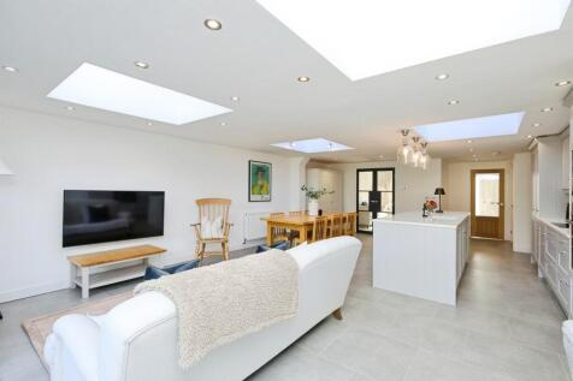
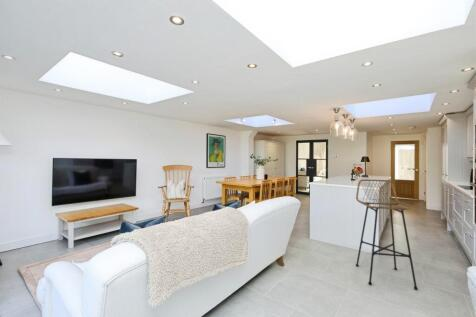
+ bar stool [355,178,419,291]
